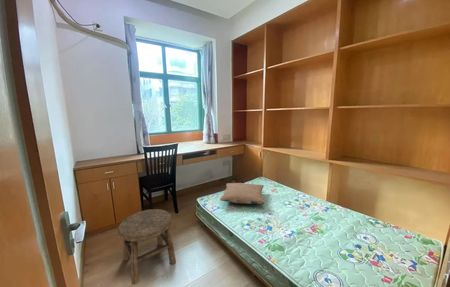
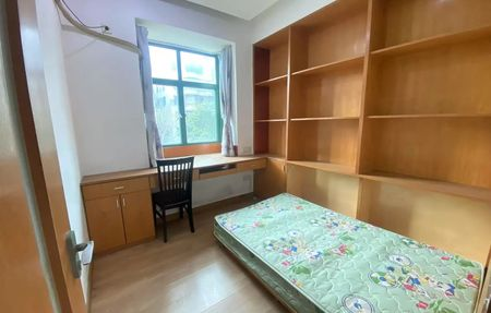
- stool [117,208,177,286]
- pillow [219,182,266,205]
